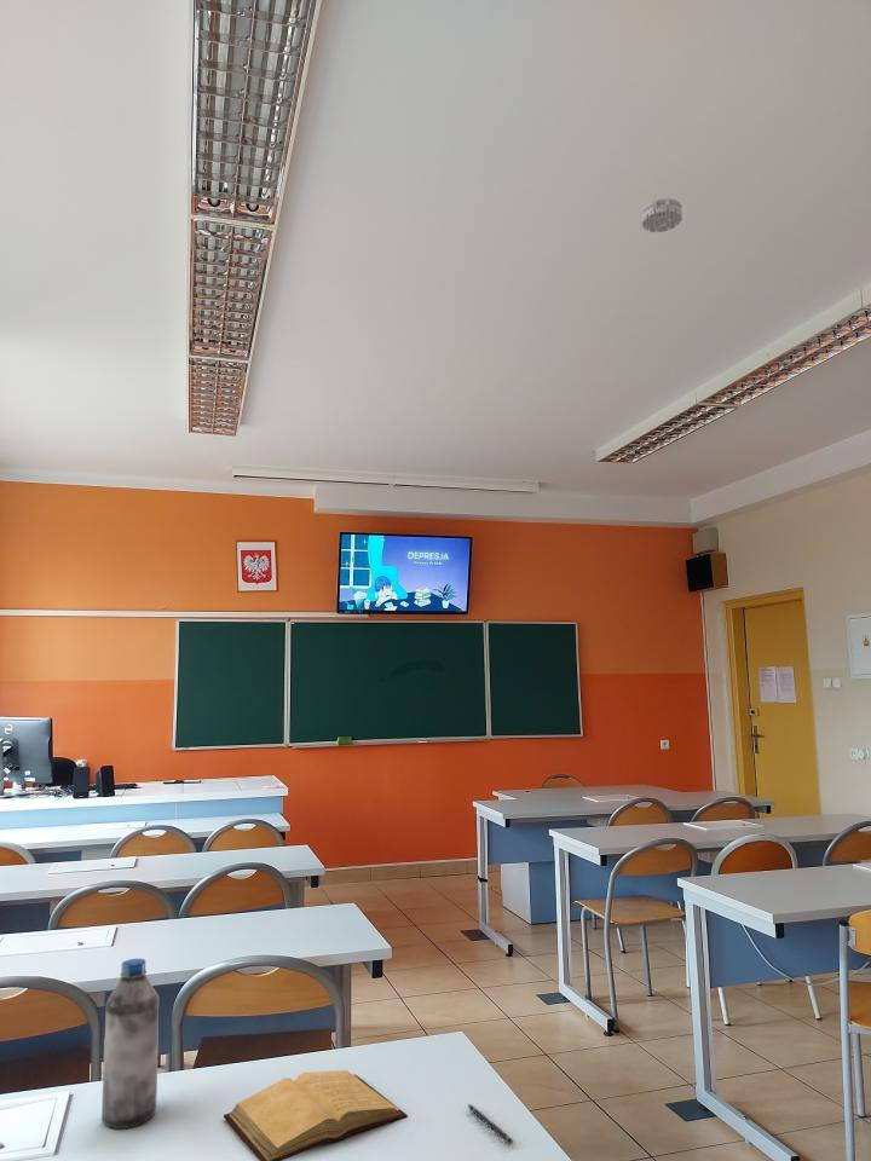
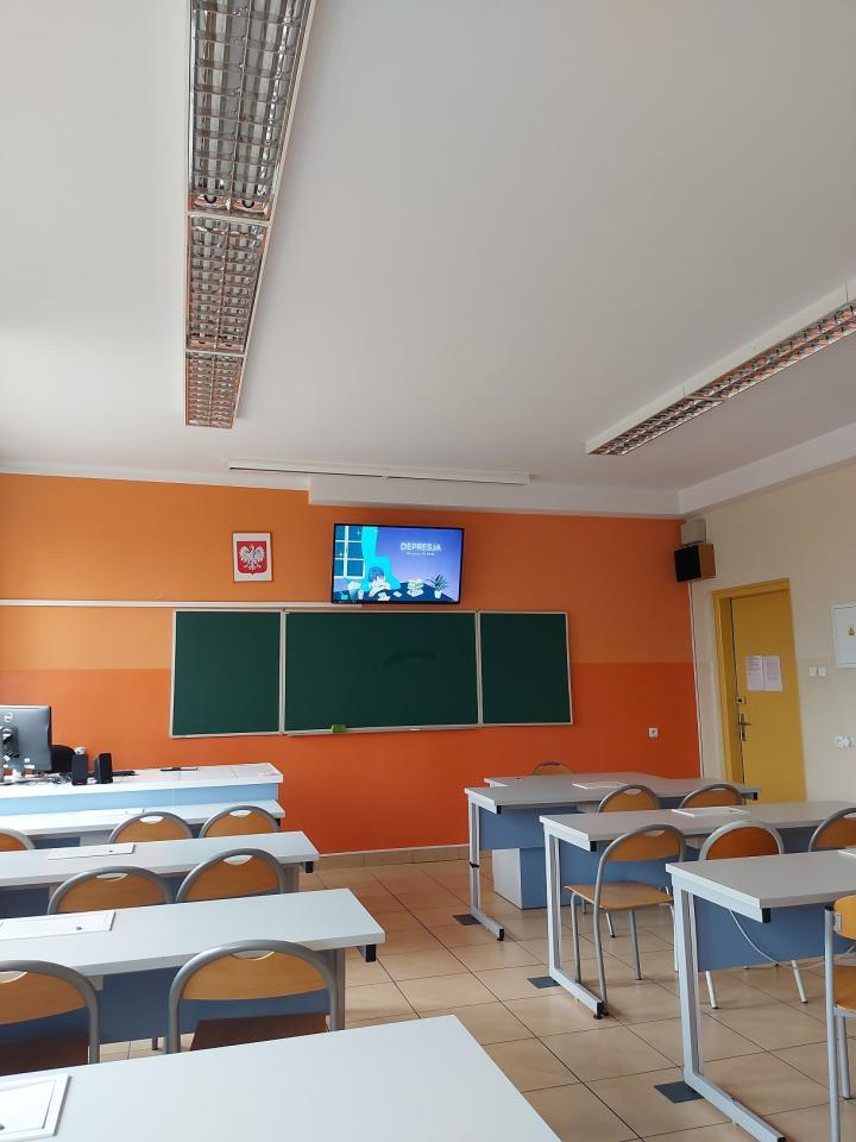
- water bottle [100,958,160,1130]
- book [223,1069,409,1161]
- pen [467,1103,514,1145]
- smoke detector [640,196,683,233]
